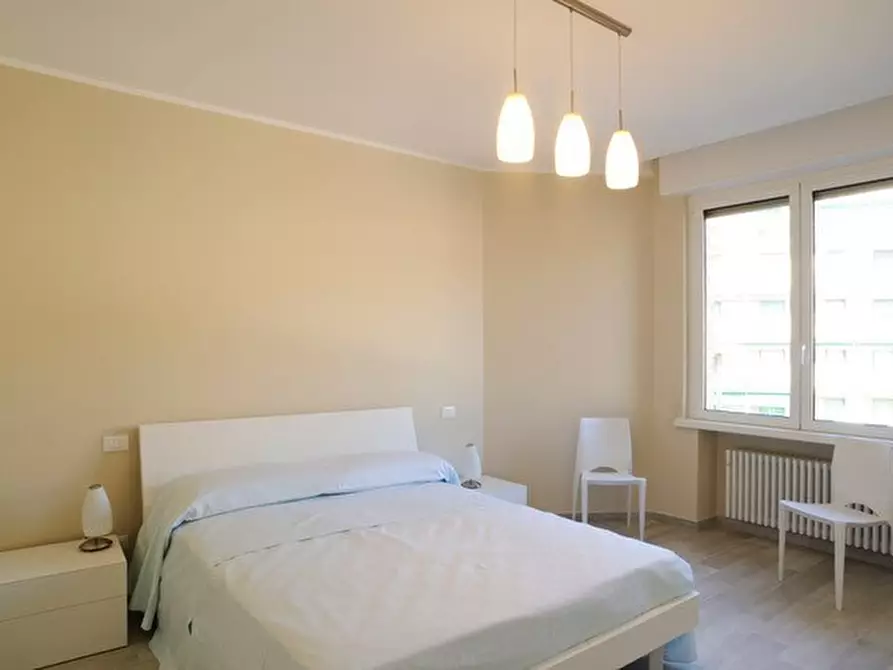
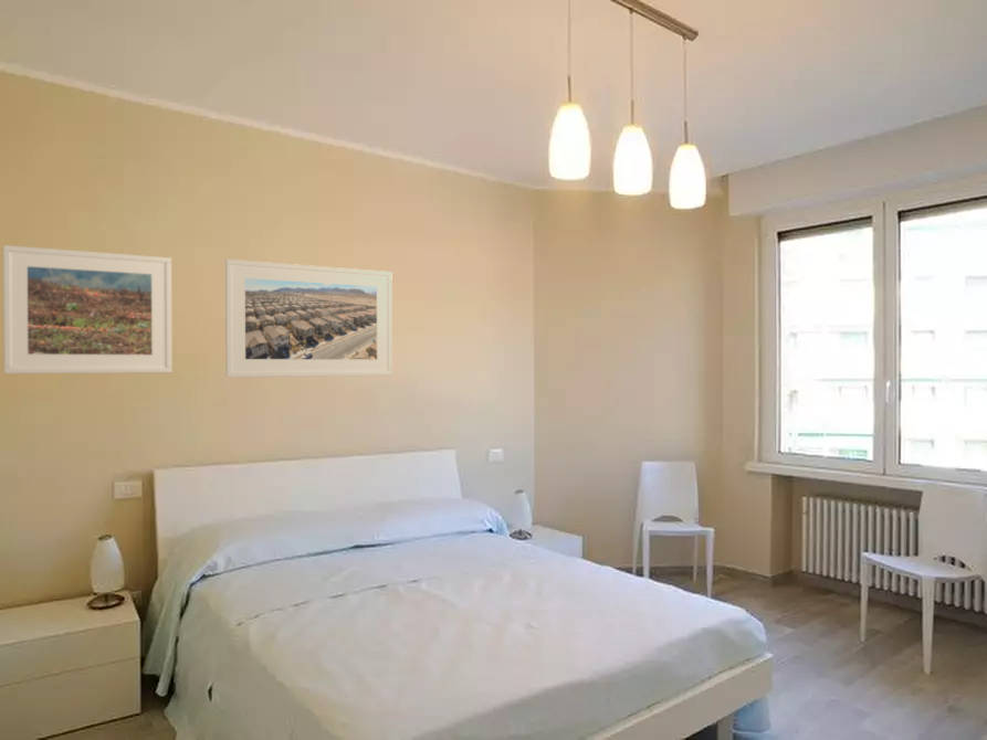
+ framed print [2,244,174,374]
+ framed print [224,258,393,378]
